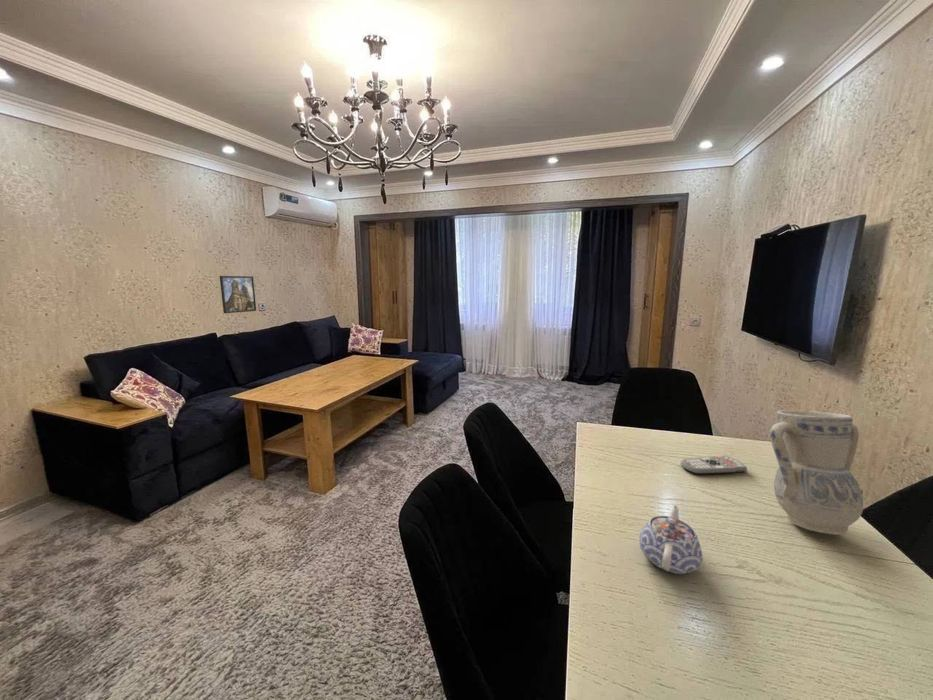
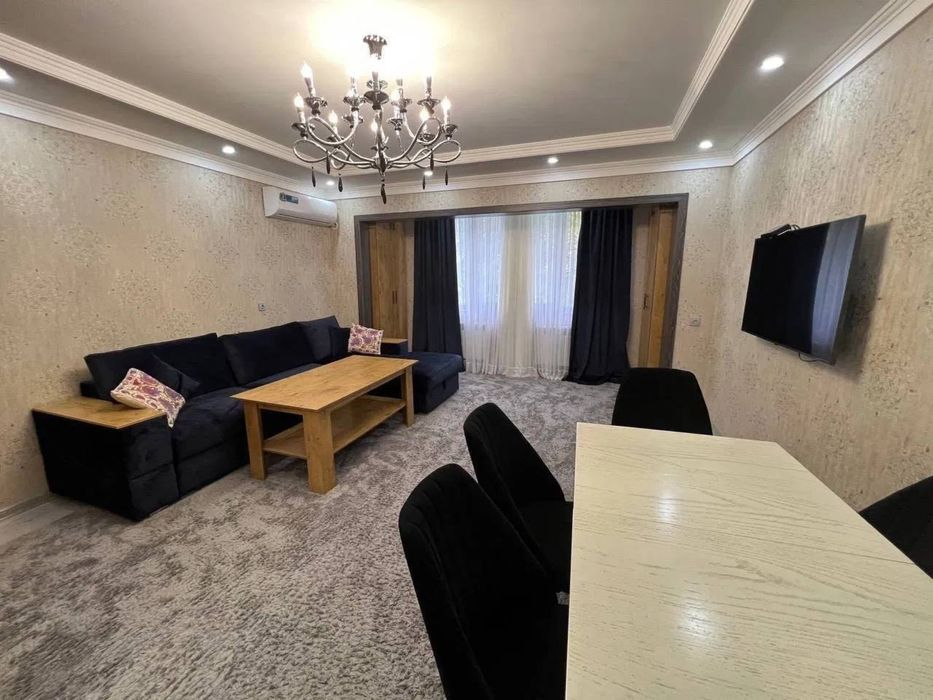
- remote control [680,455,748,475]
- teapot [638,504,704,575]
- vase [769,409,864,535]
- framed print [219,275,257,314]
